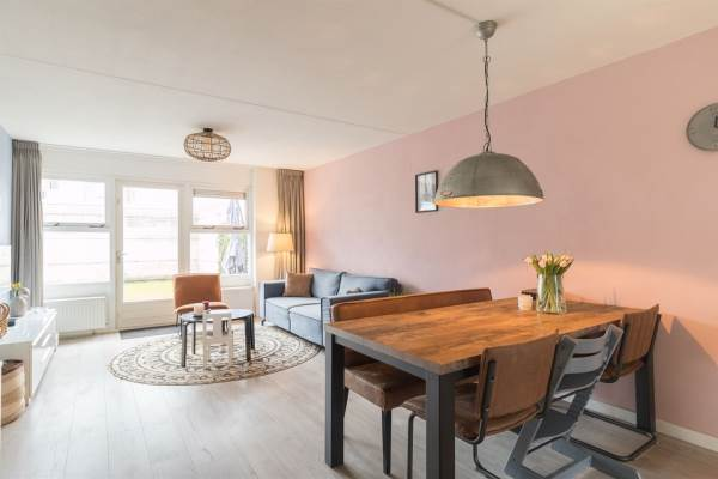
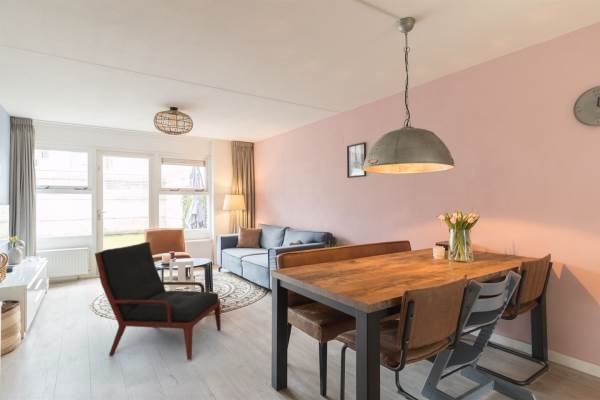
+ armchair [94,241,222,361]
